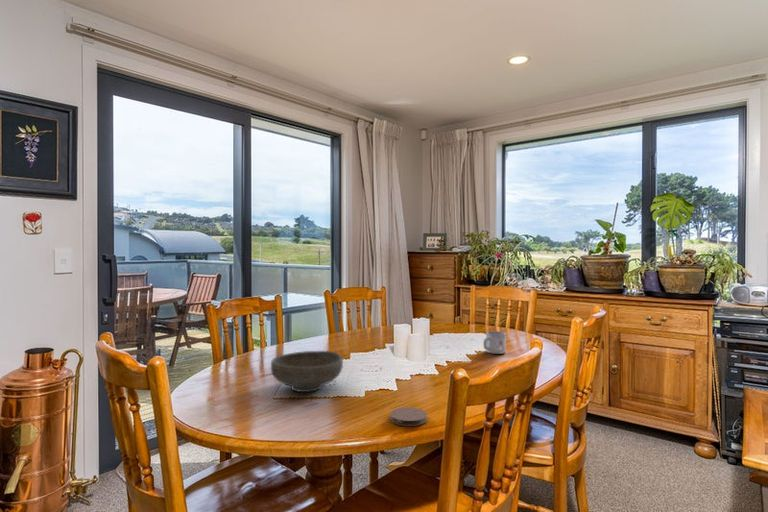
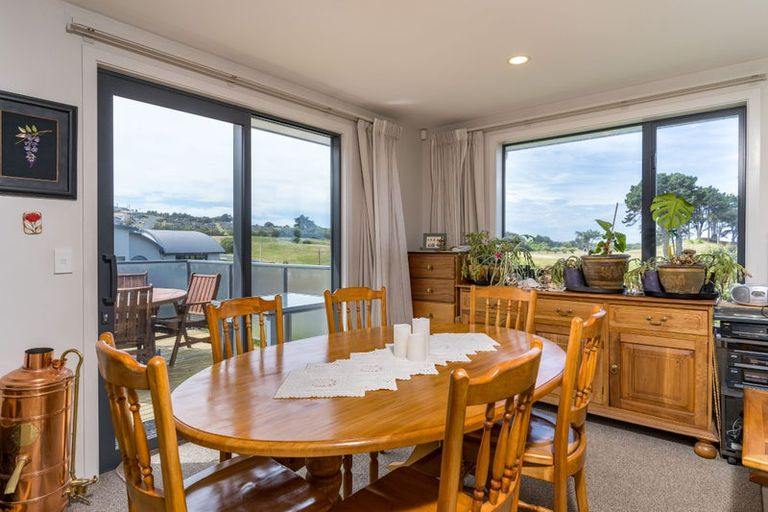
- bowl [270,350,344,393]
- coaster [389,406,428,427]
- mug [482,330,507,355]
